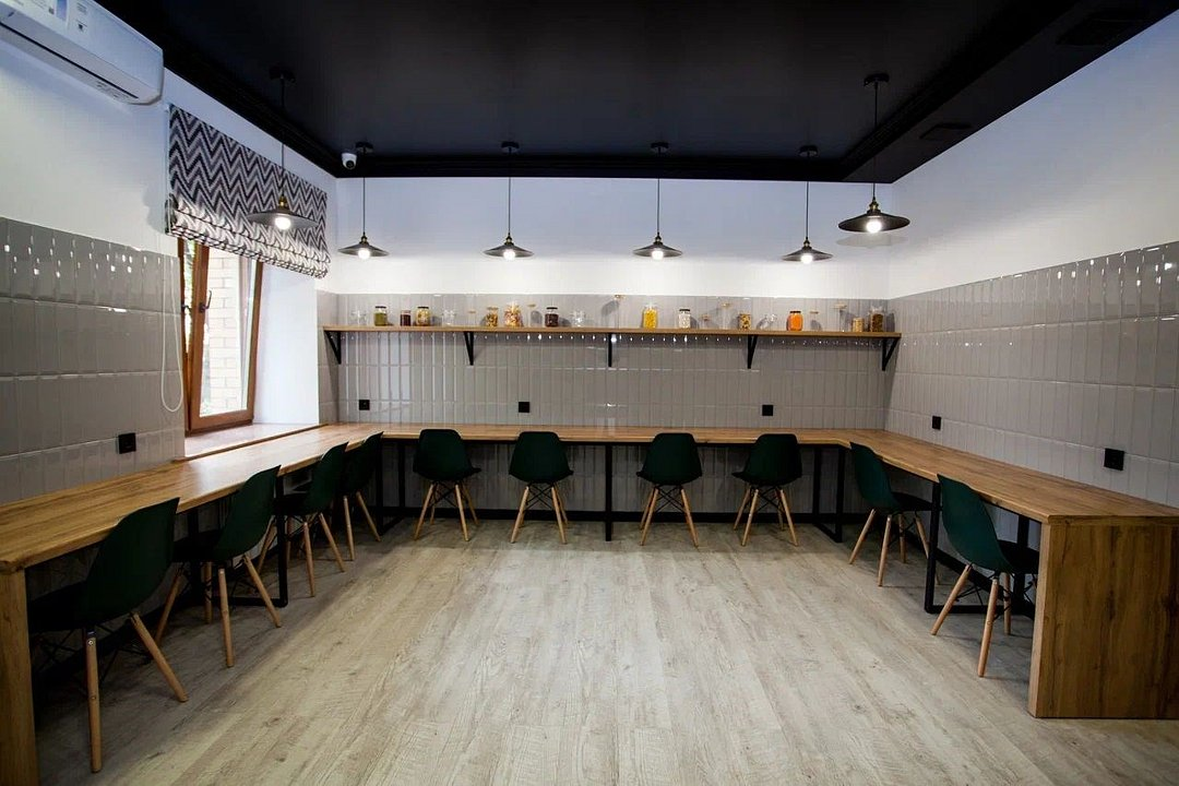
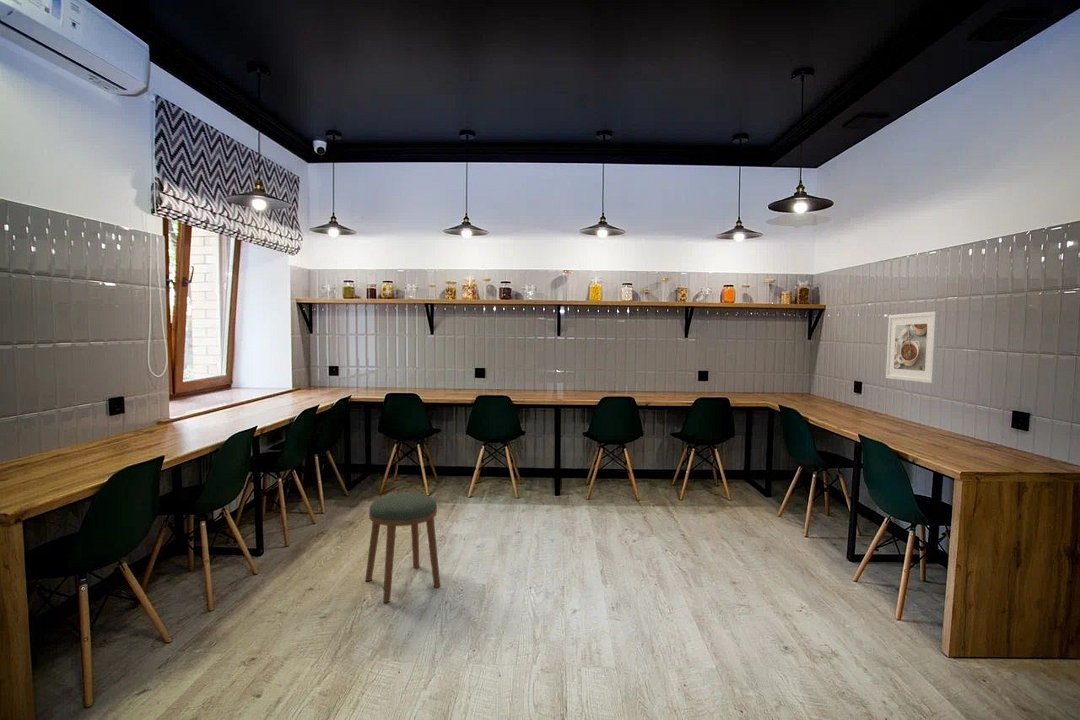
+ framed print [885,311,940,384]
+ stool [364,492,441,603]
